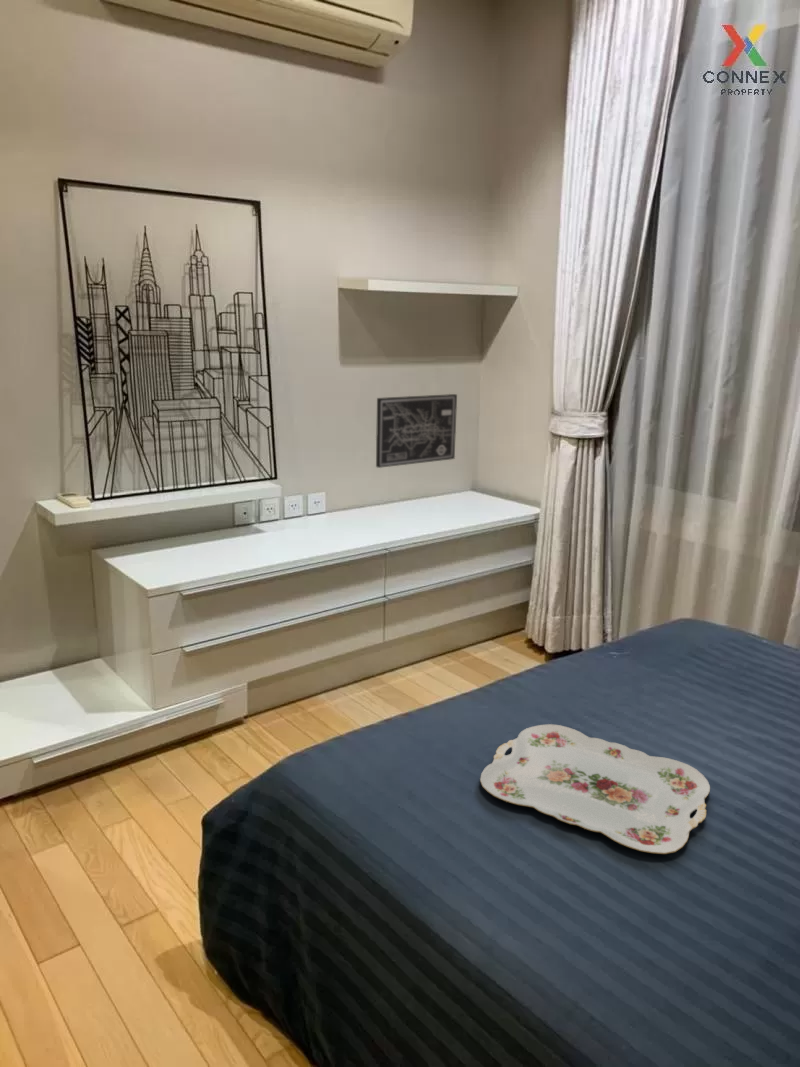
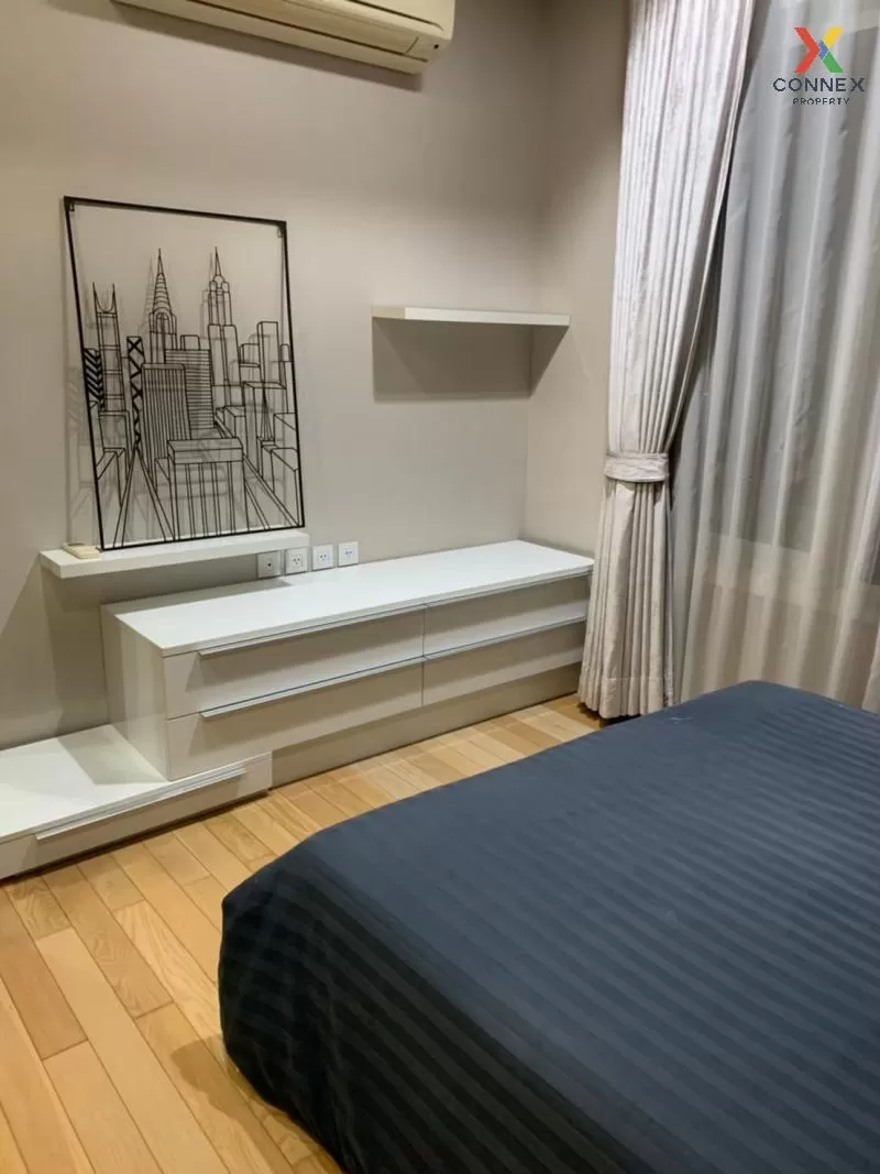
- serving tray [479,723,711,855]
- wall art [375,393,458,469]
